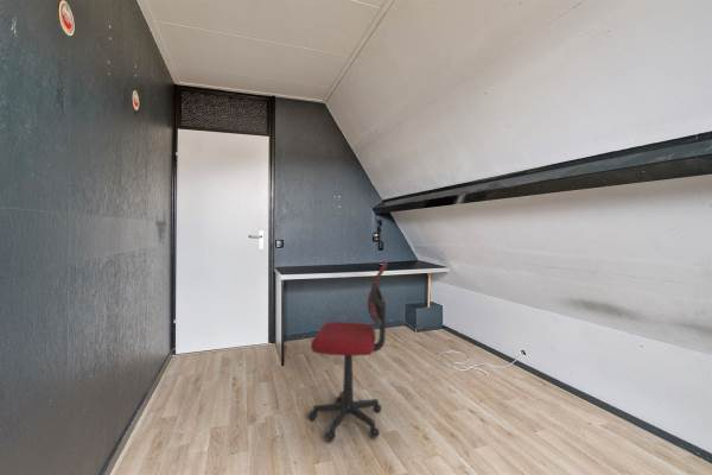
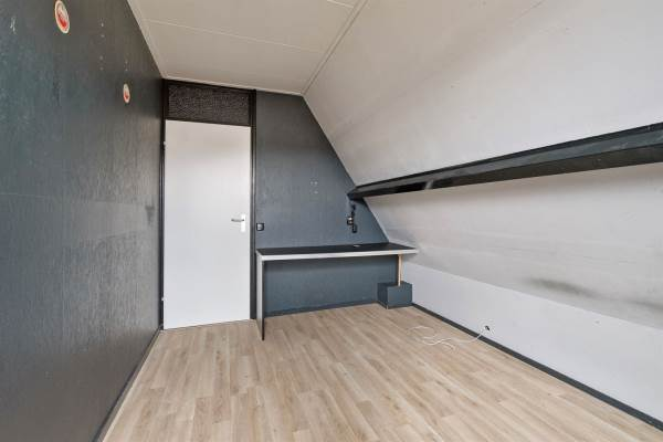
- chair [307,260,388,443]
